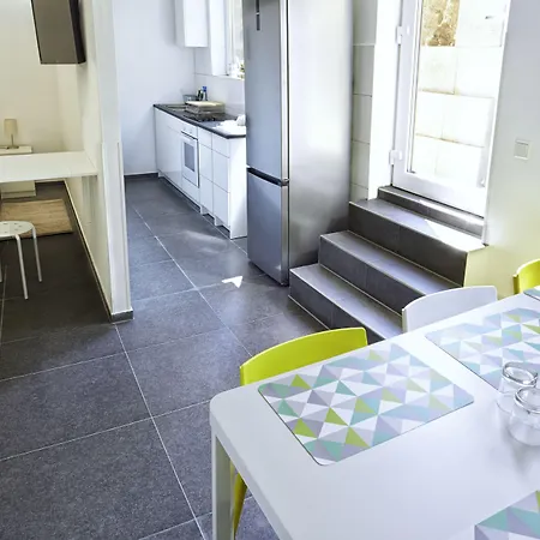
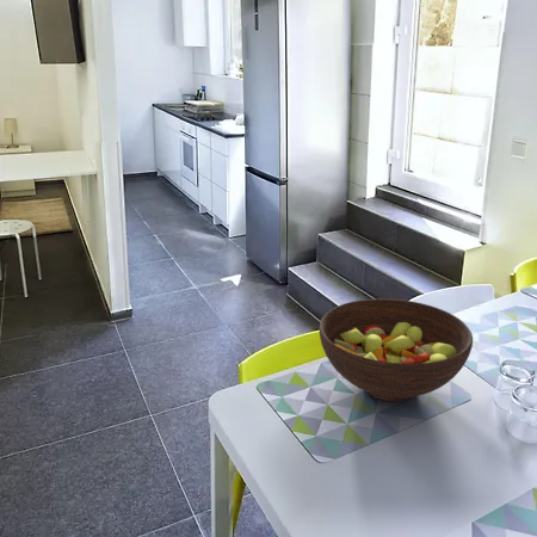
+ fruit bowl [319,297,474,402]
